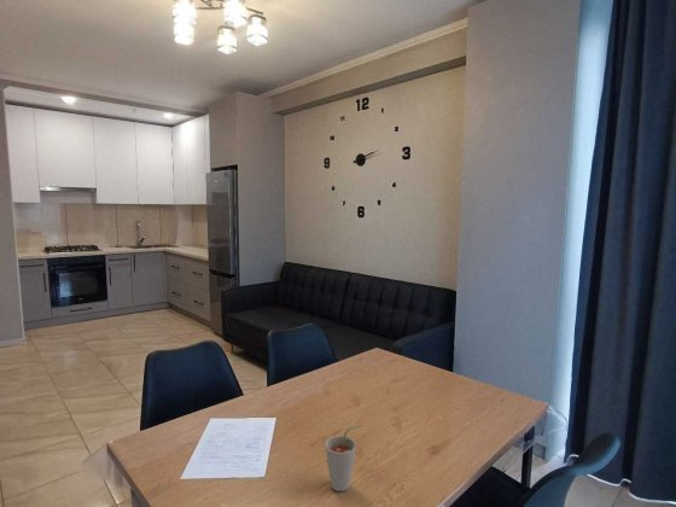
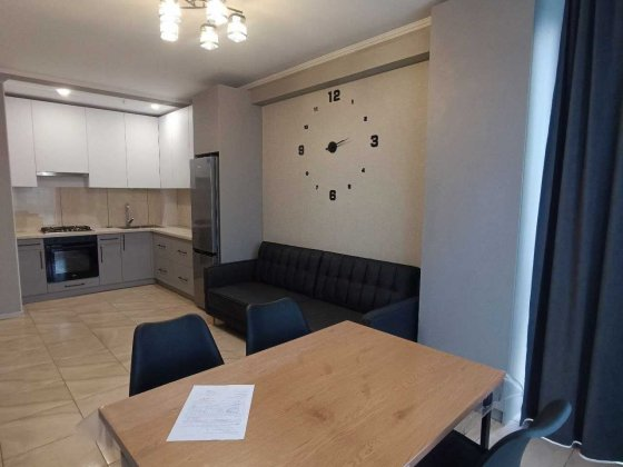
- cup [325,424,363,493]
